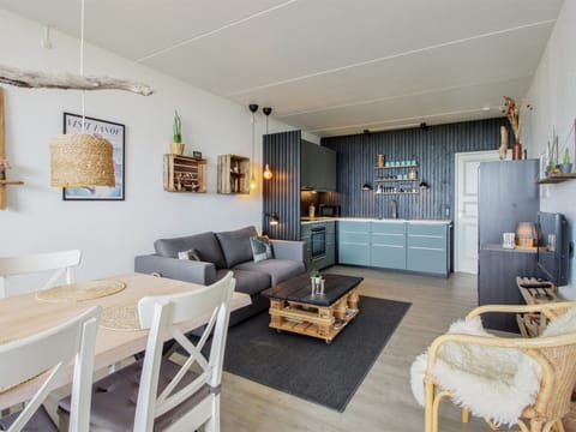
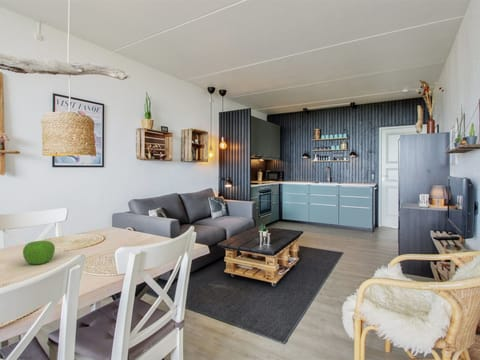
+ fruit [22,240,56,265]
